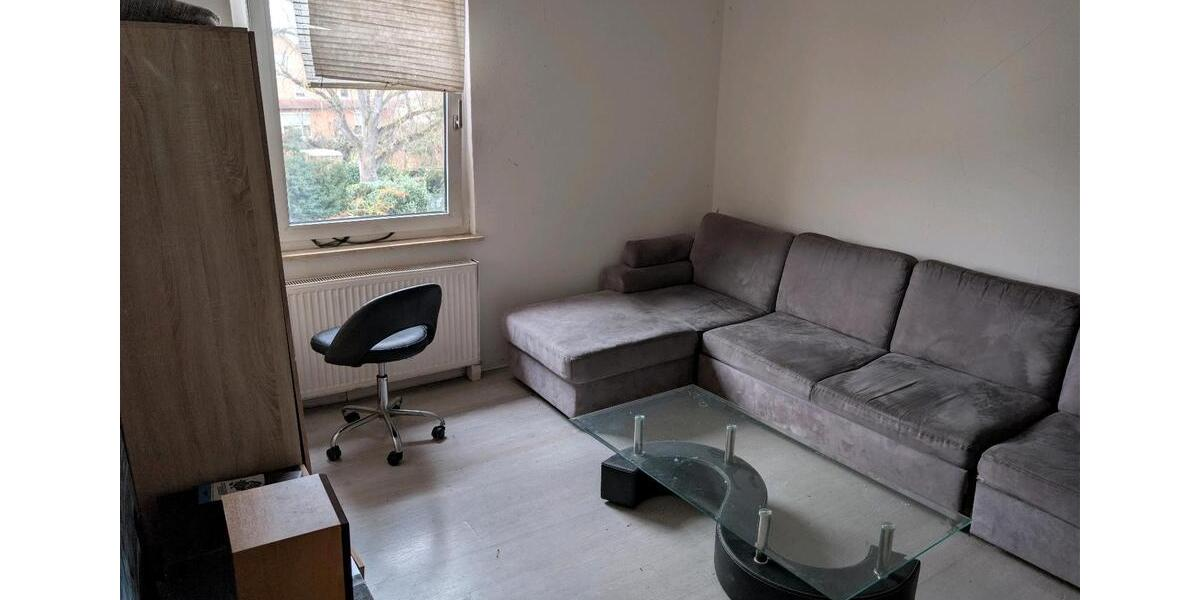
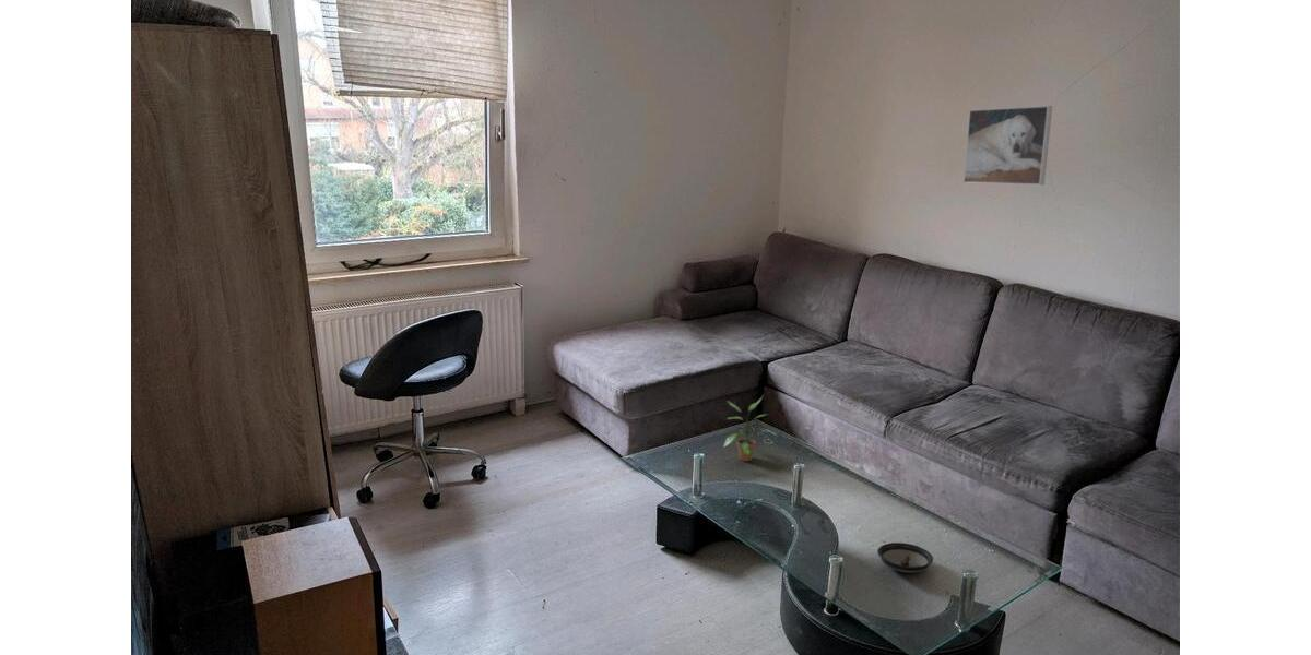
+ potted plant [722,394,779,463]
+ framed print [962,105,1053,186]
+ saucer [876,541,934,574]
